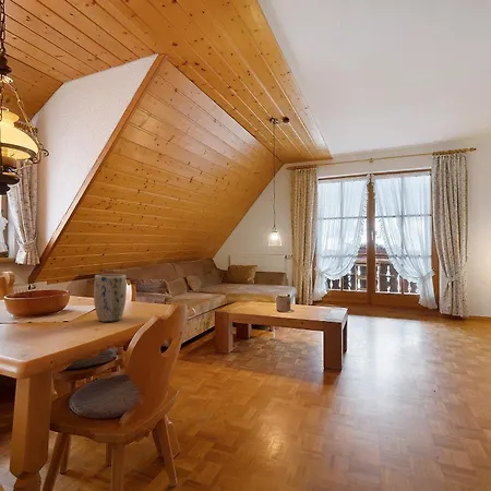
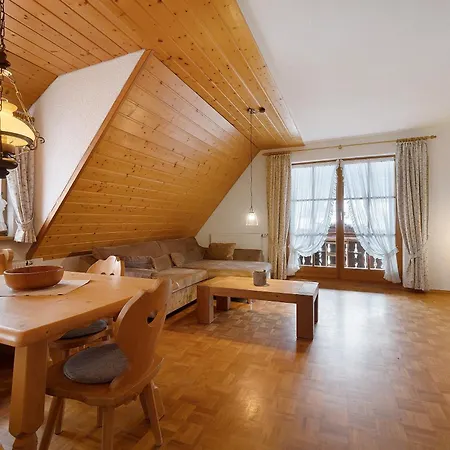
- plant pot [93,273,128,323]
